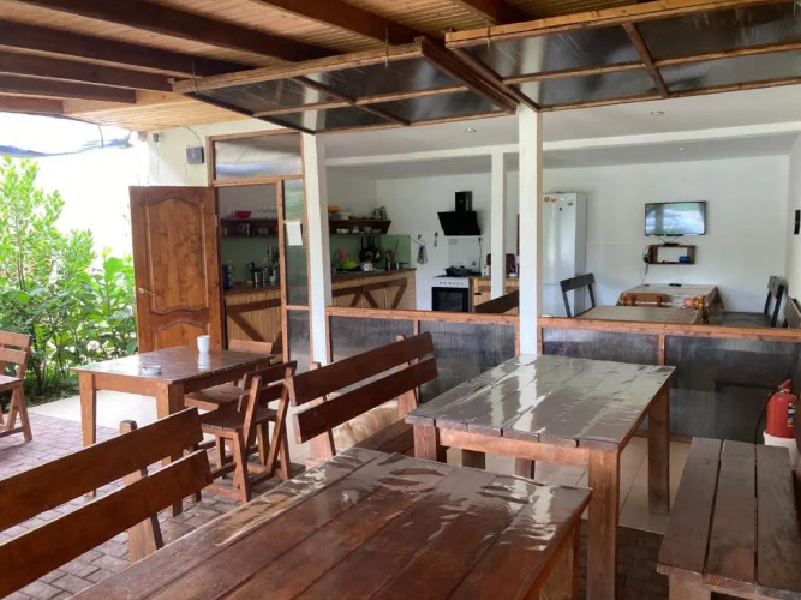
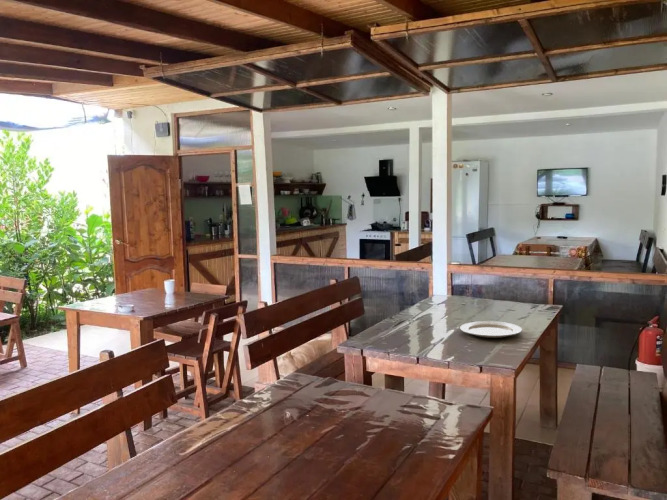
+ chinaware [459,320,523,339]
